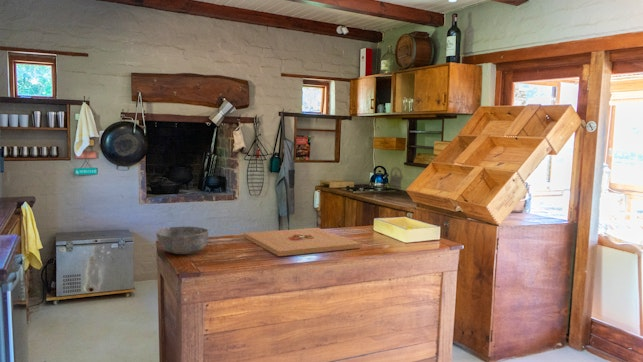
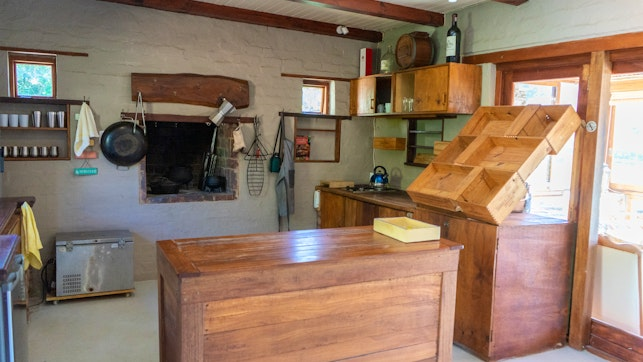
- platter [243,227,362,257]
- bowl [155,226,209,255]
